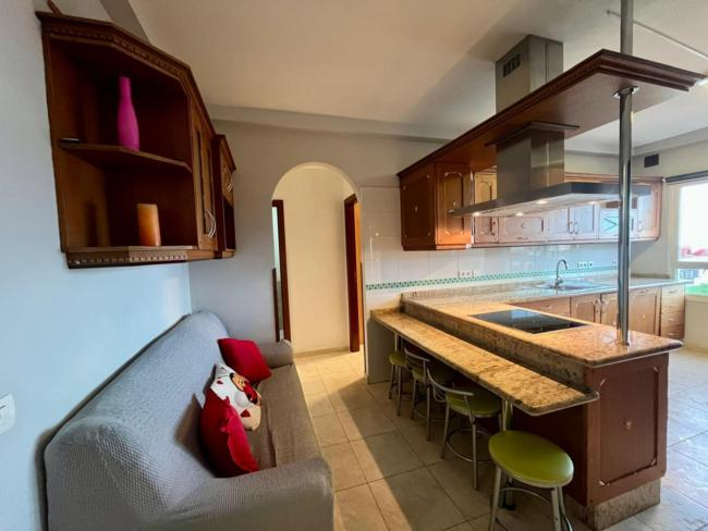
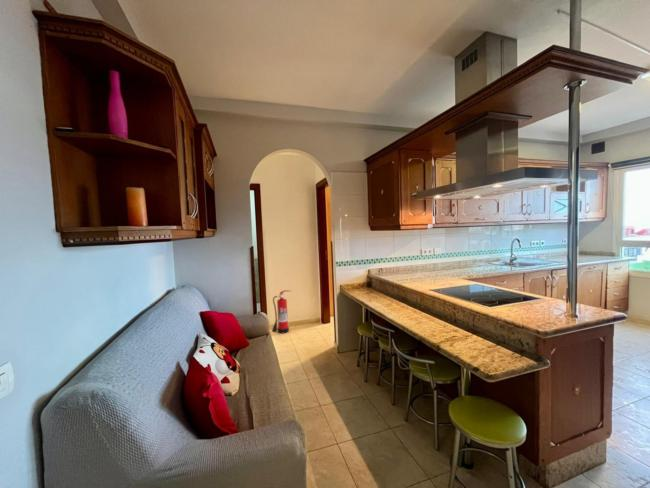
+ fire extinguisher [271,289,291,334]
